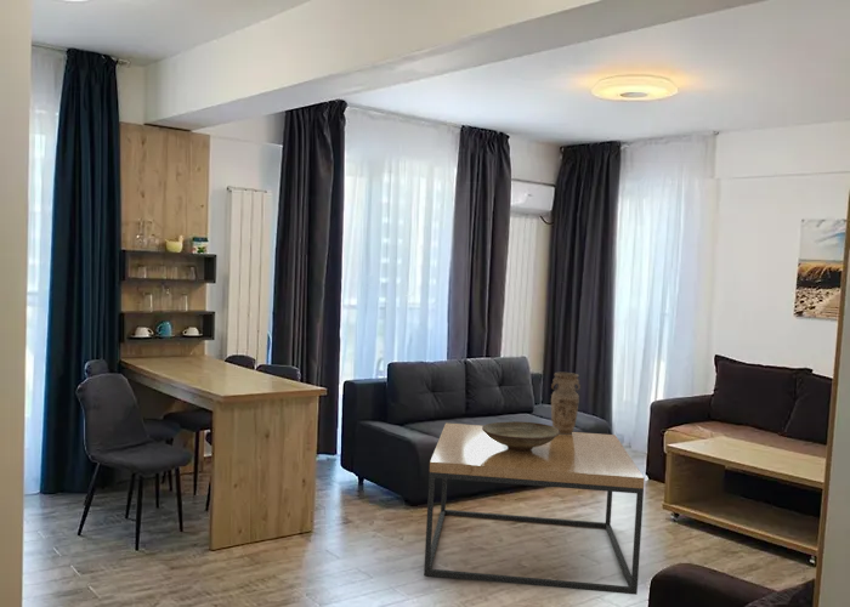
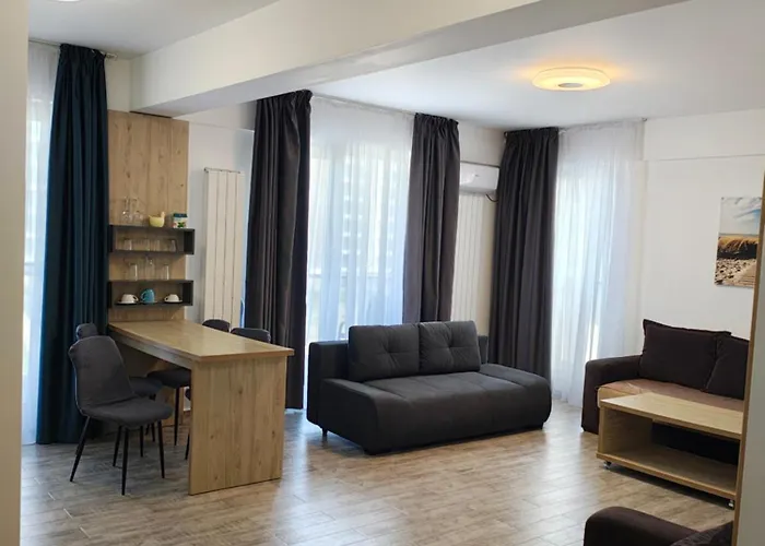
- coffee table [423,421,646,596]
- vase [550,371,582,435]
- decorative bowl [482,420,559,452]
